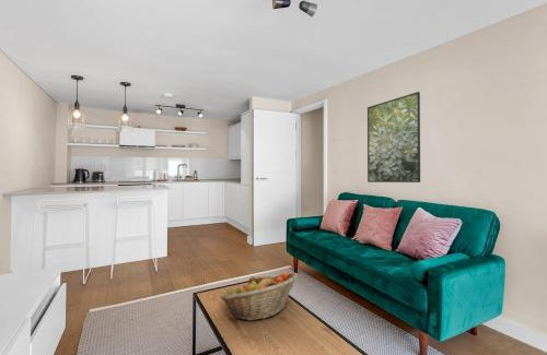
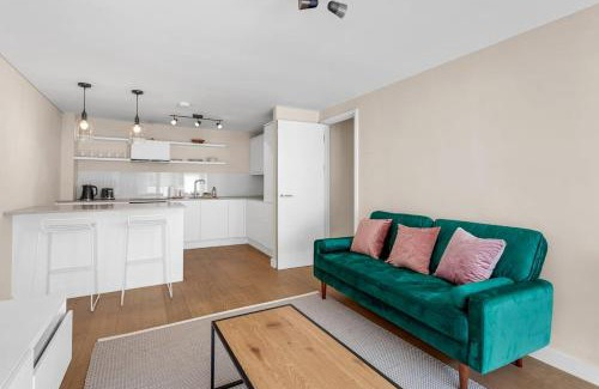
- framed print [366,91,421,184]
- fruit basket [219,271,299,321]
